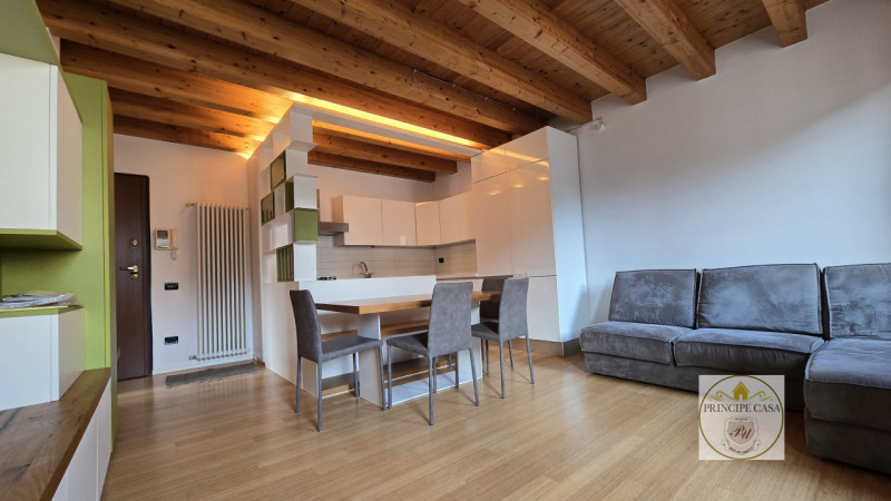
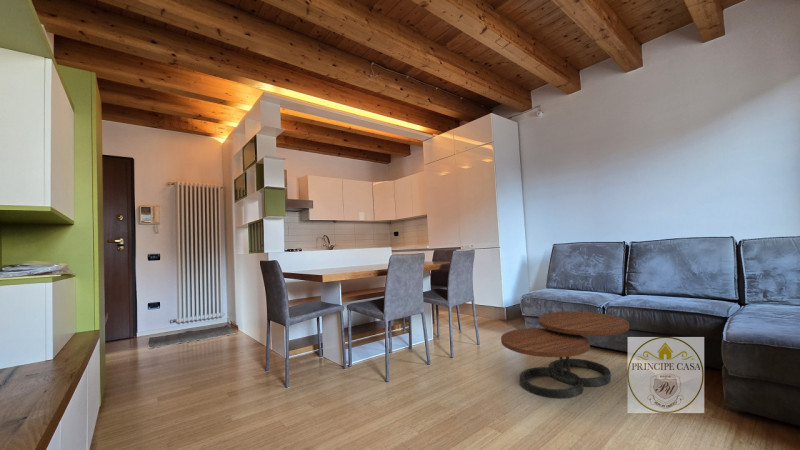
+ coffee table [500,311,631,400]
